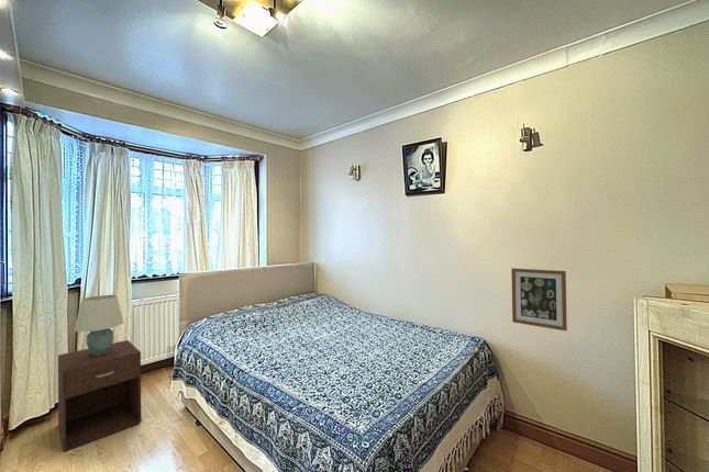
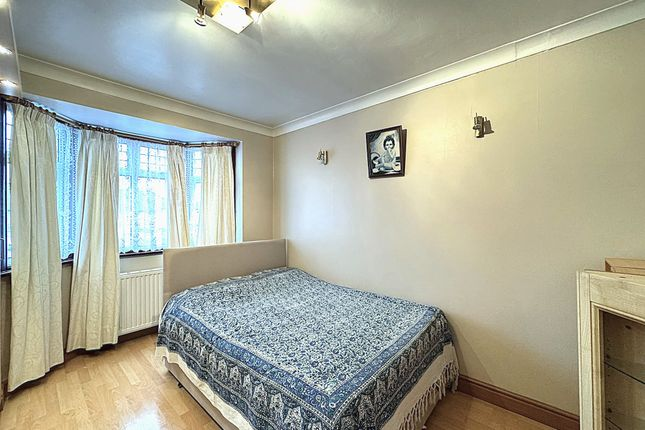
- nightstand [57,339,142,453]
- wall art [510,267,568,331]
- table lamp [73,294,124,356]
